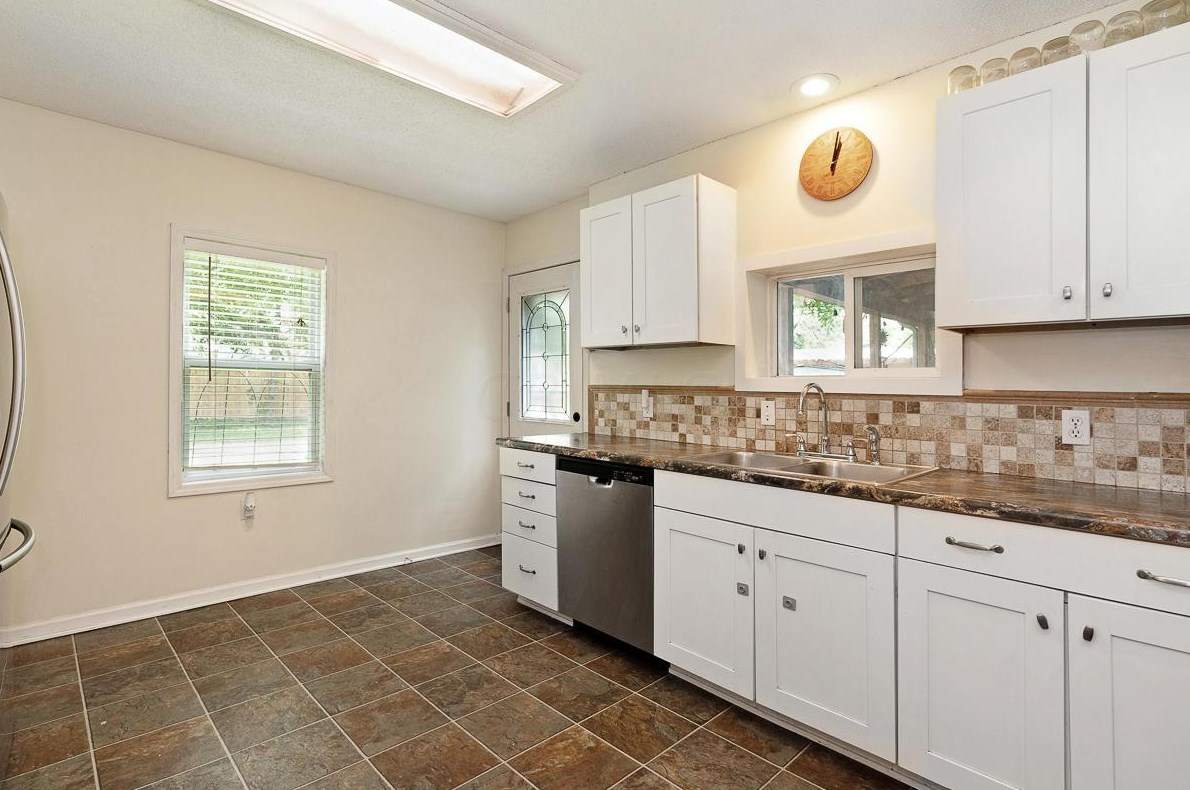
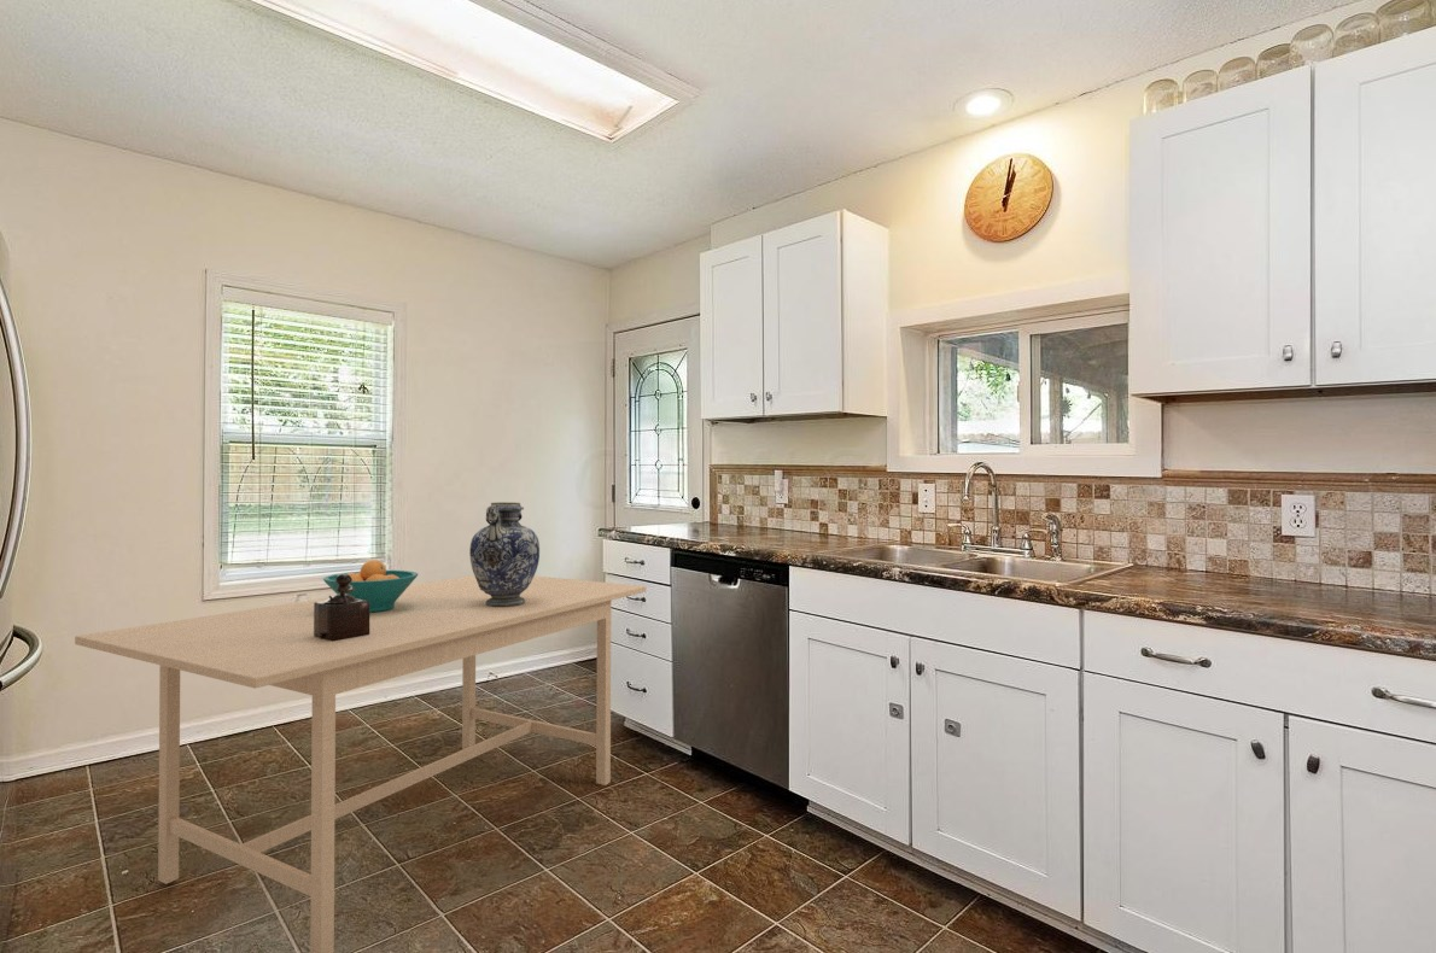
+ vase [468,502,541,607]
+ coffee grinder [314,573,369,642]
+ dining table [74,574,647,953]
+ fruit bowl [322,559,419,613]
